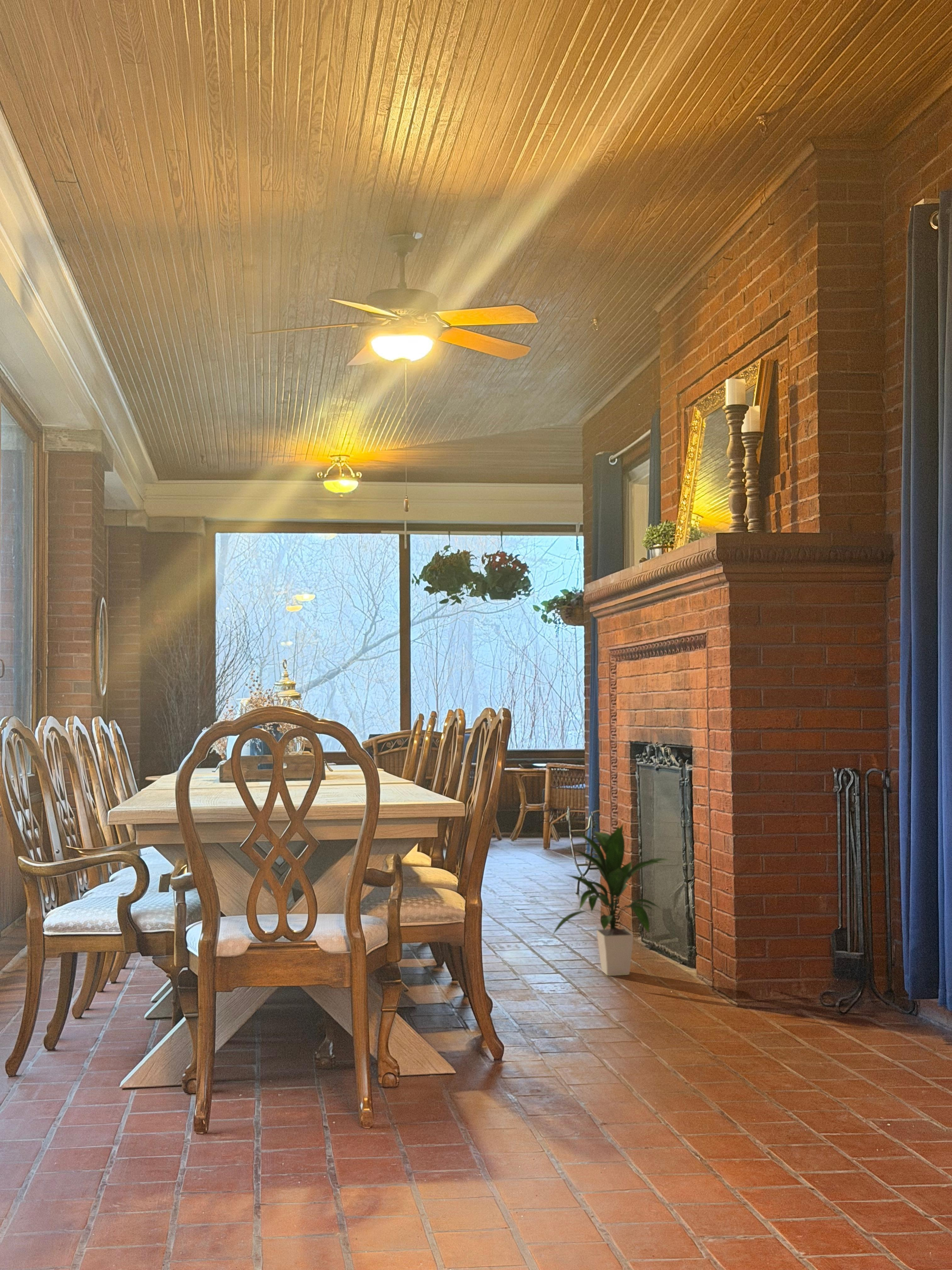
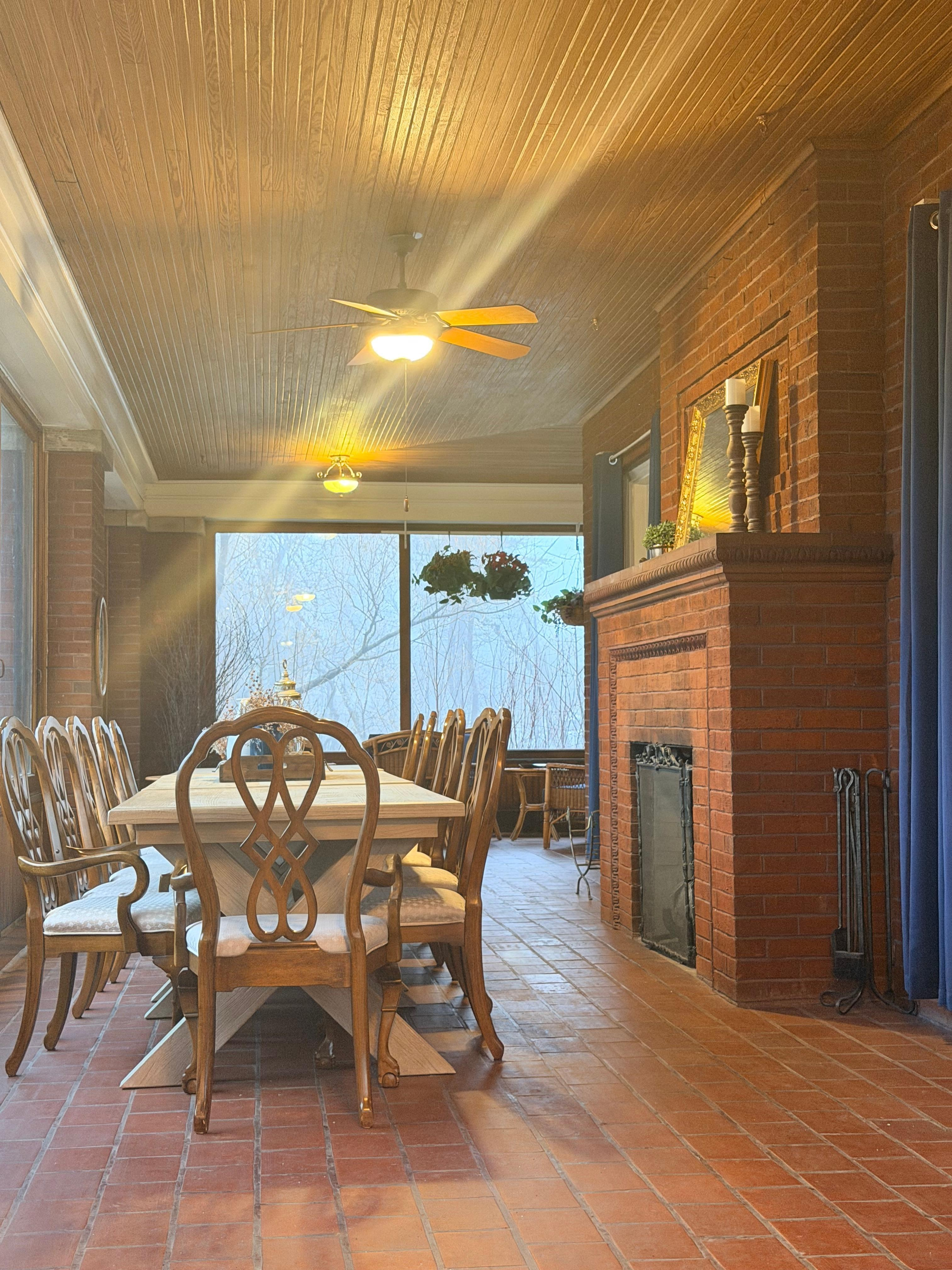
- indoor plant [549,823,673,976]
